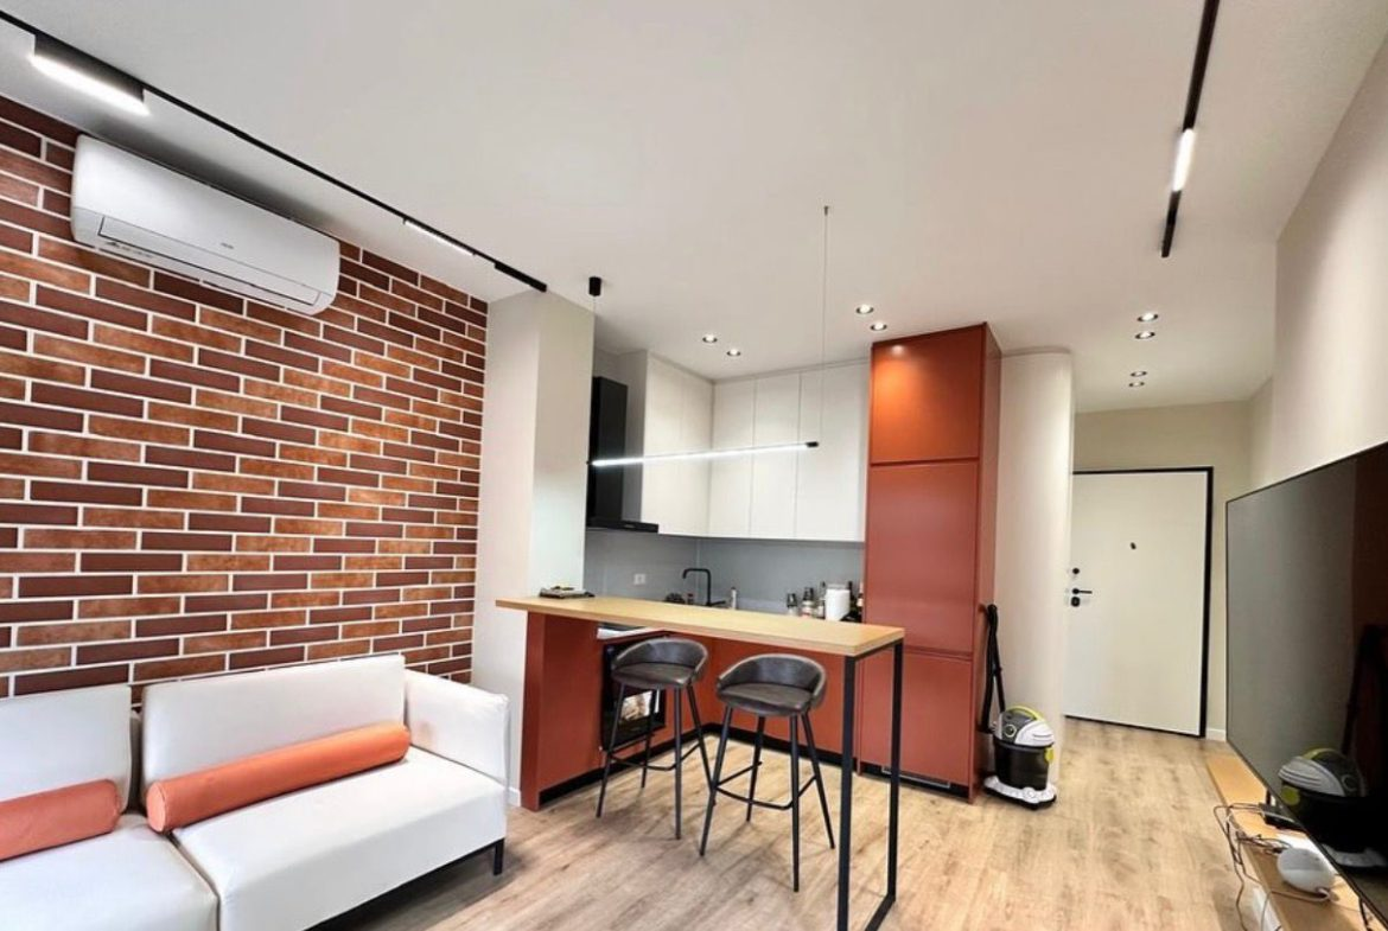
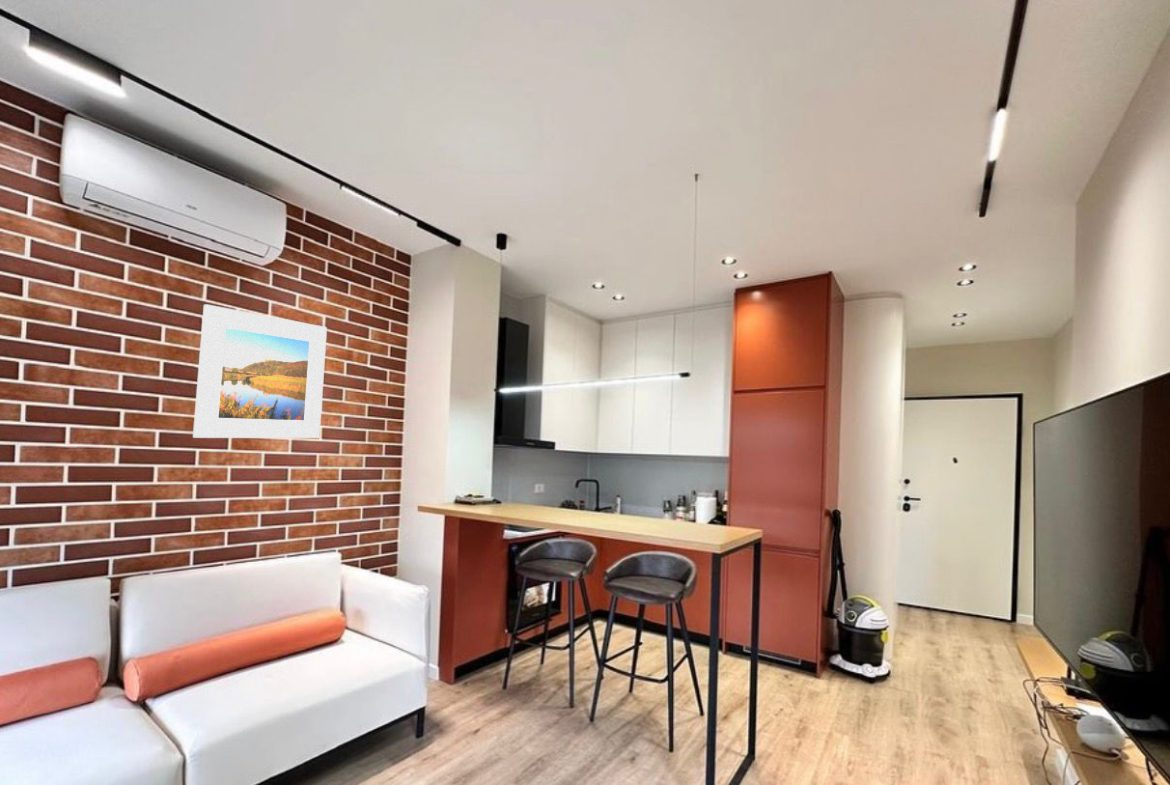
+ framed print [192,303,328,439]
